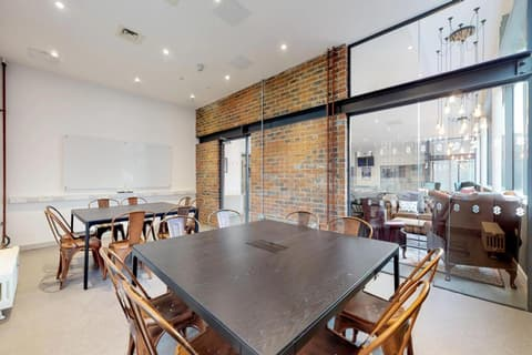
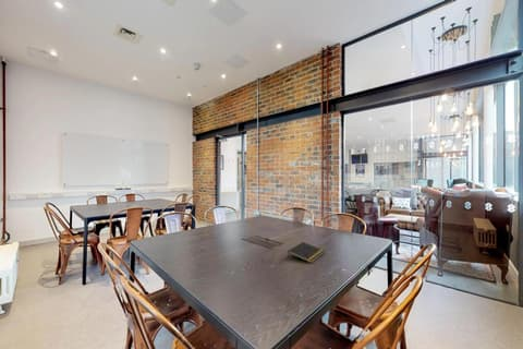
+ notepad [287,241,326,264]
